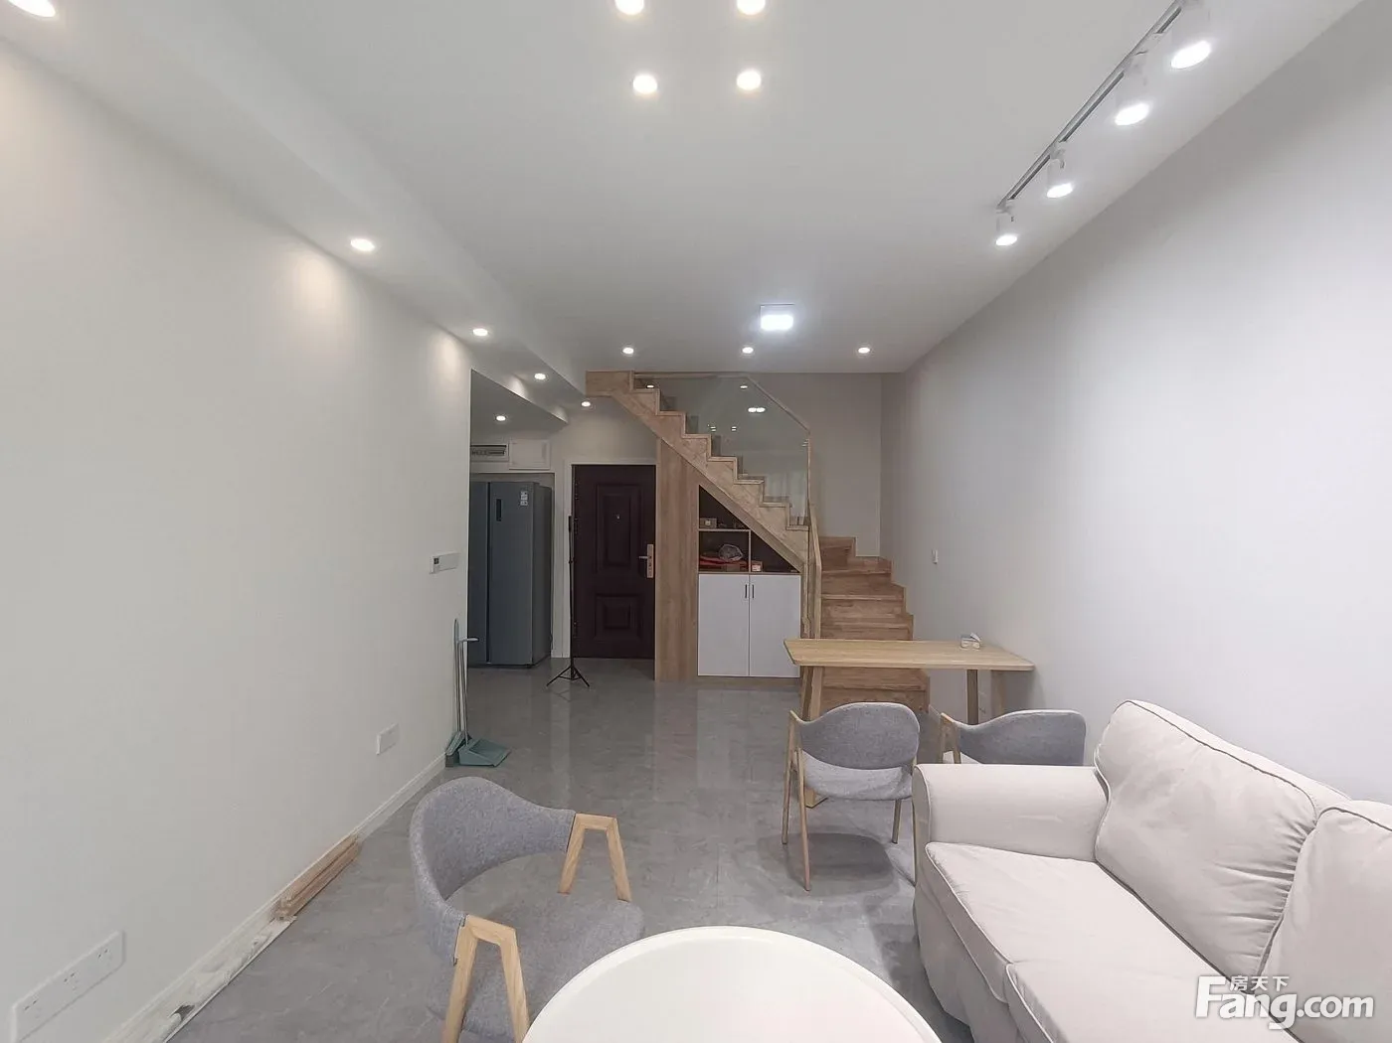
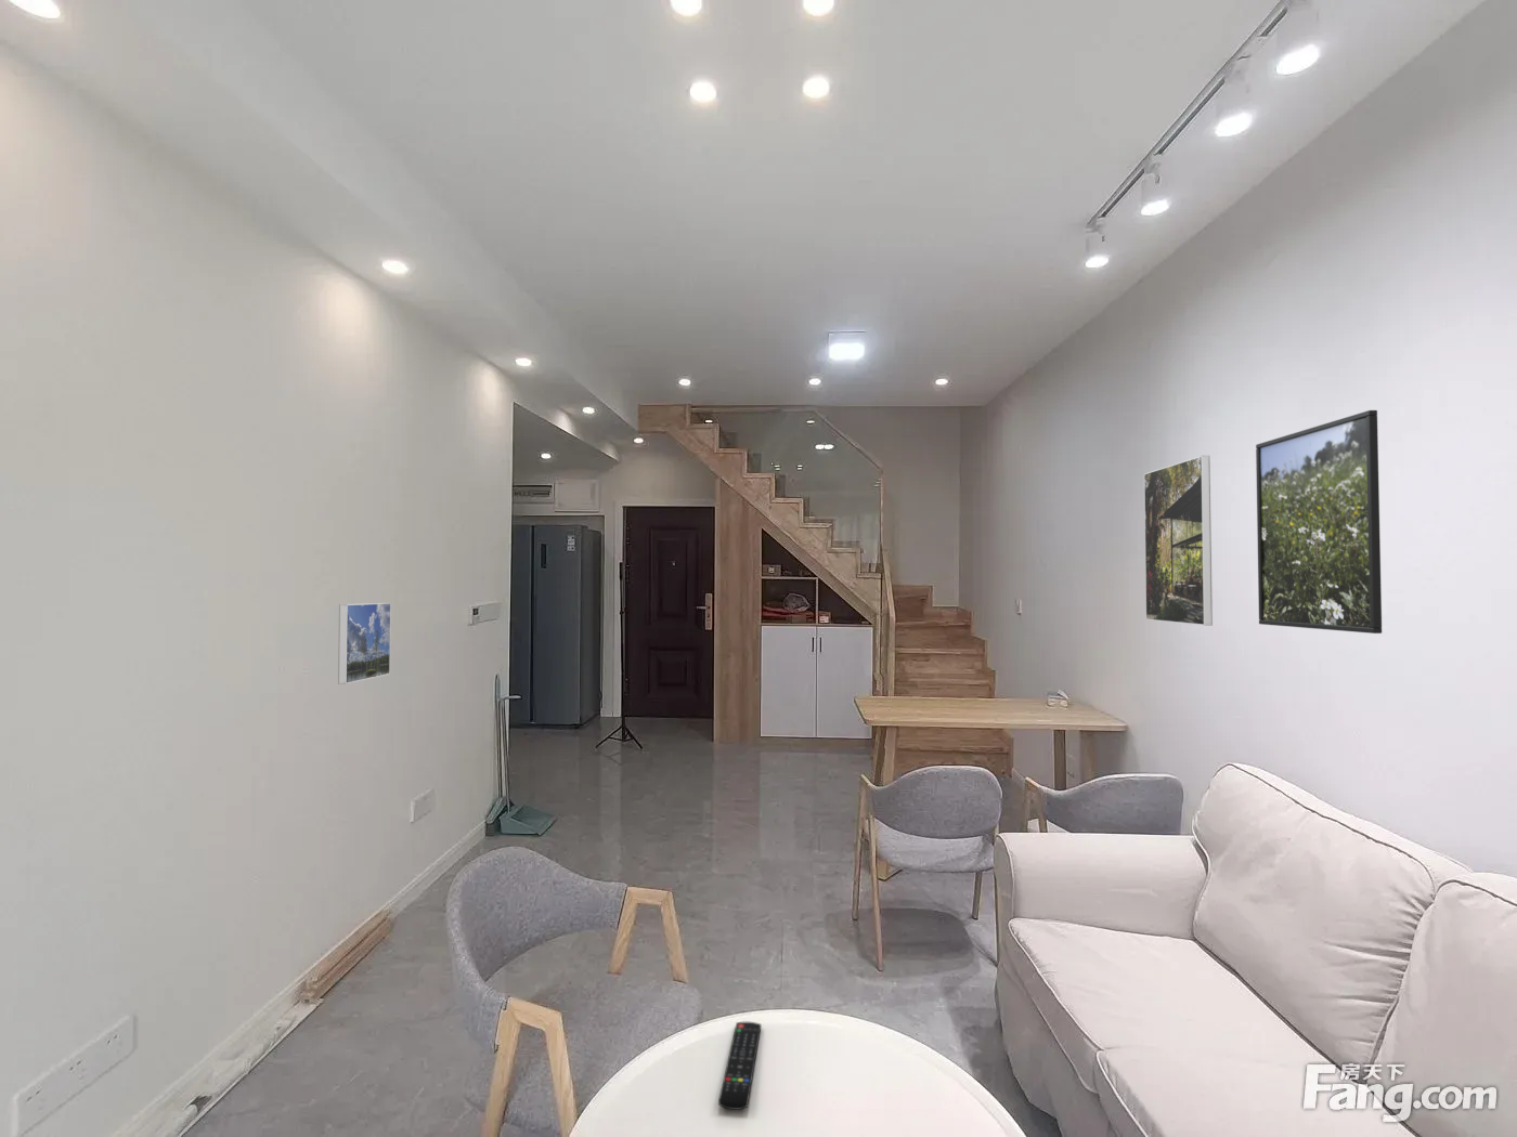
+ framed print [1143,455,1214,627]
+ remote control [718,1021,762,1111]
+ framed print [1254,410,1383,634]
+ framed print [337,602,392,686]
